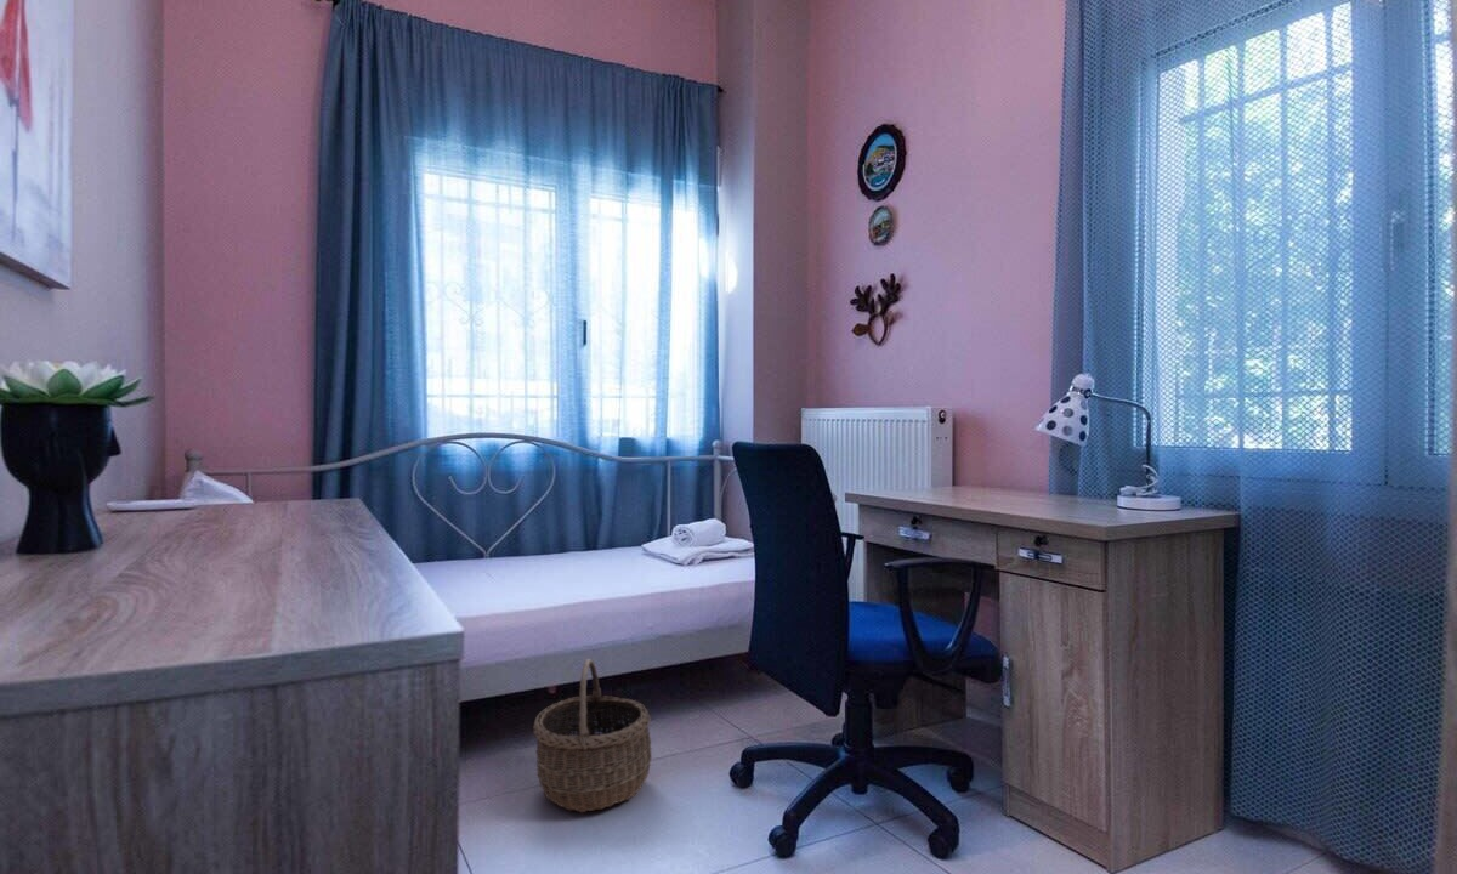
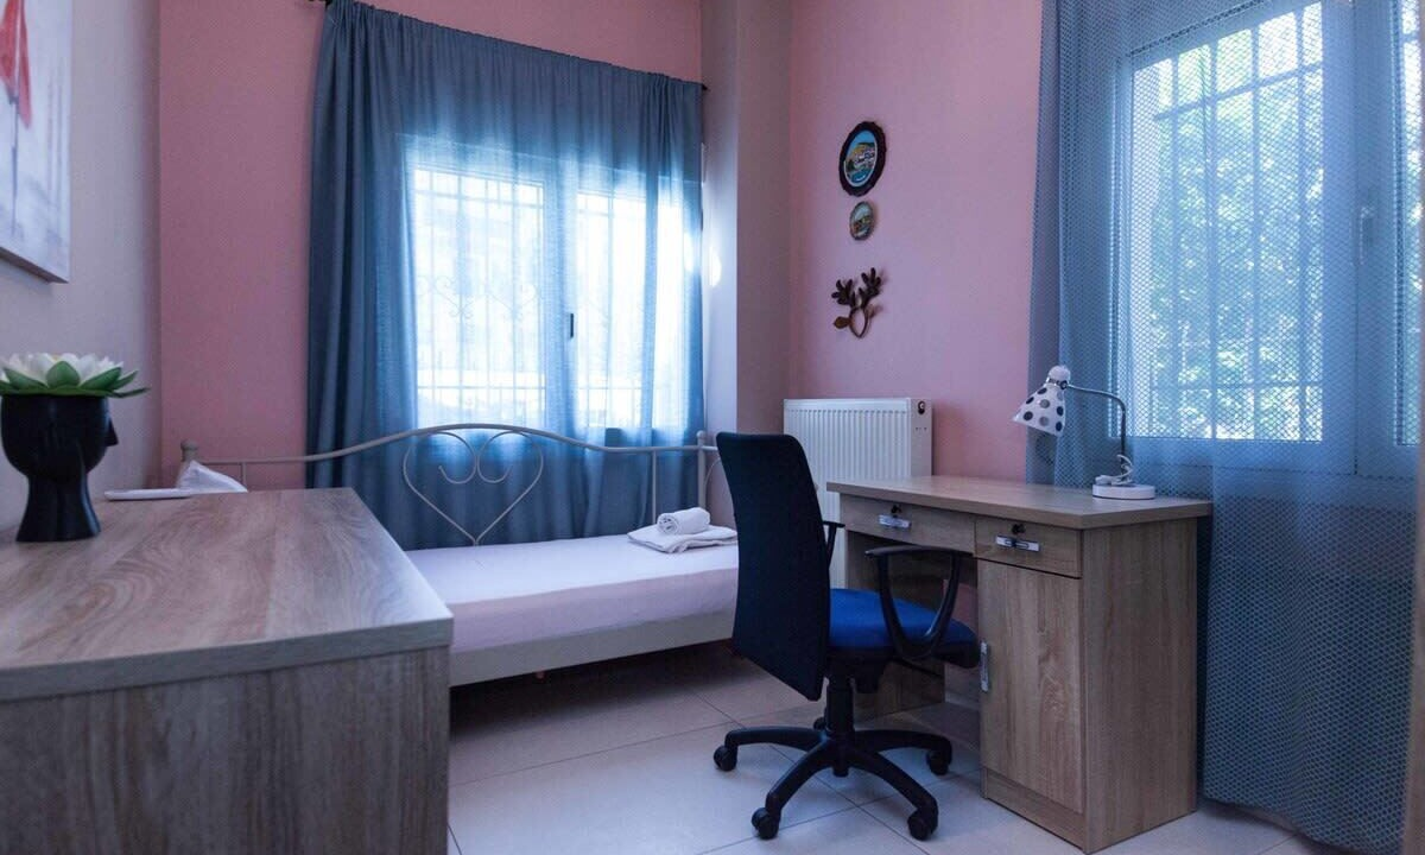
- wicker basket [532,658,653,813]
